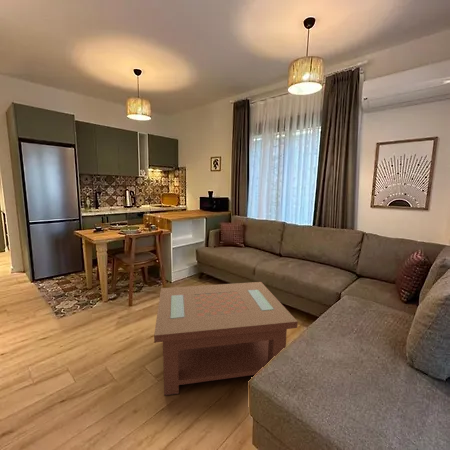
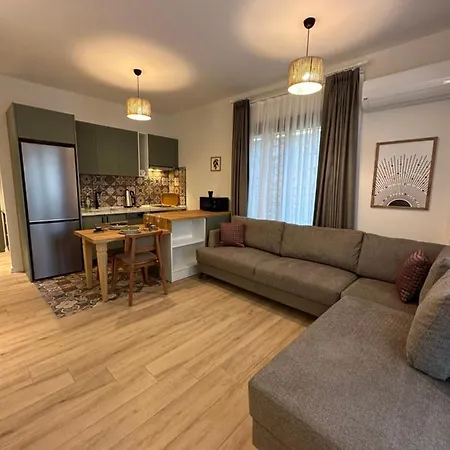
- coffee table [153,281,299,397]
